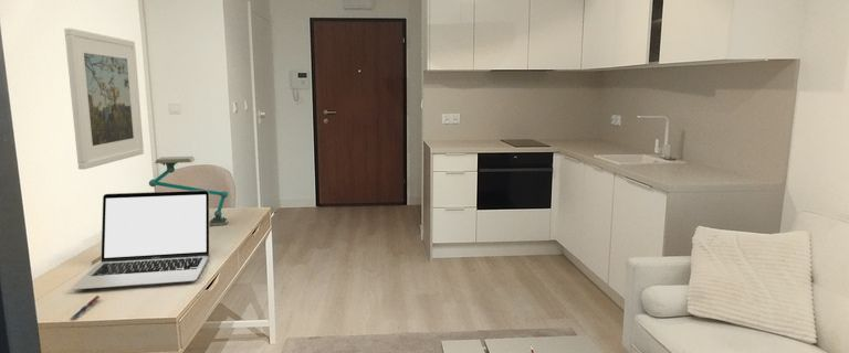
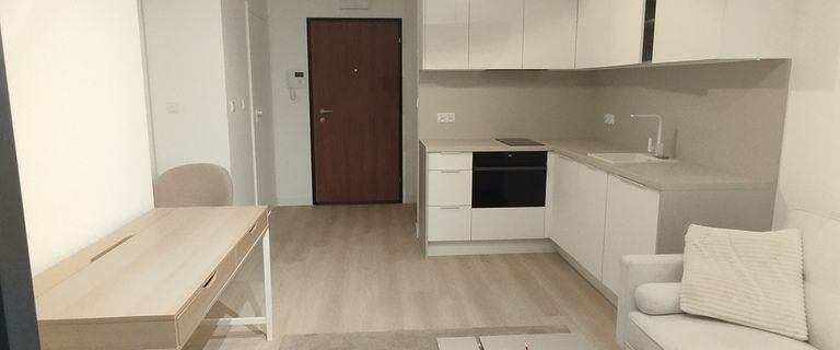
- laptop [71,190,210,290]
- desk lamp [148,156,229,227]
- pen [70,295,101,320]
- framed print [63,28,145,170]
